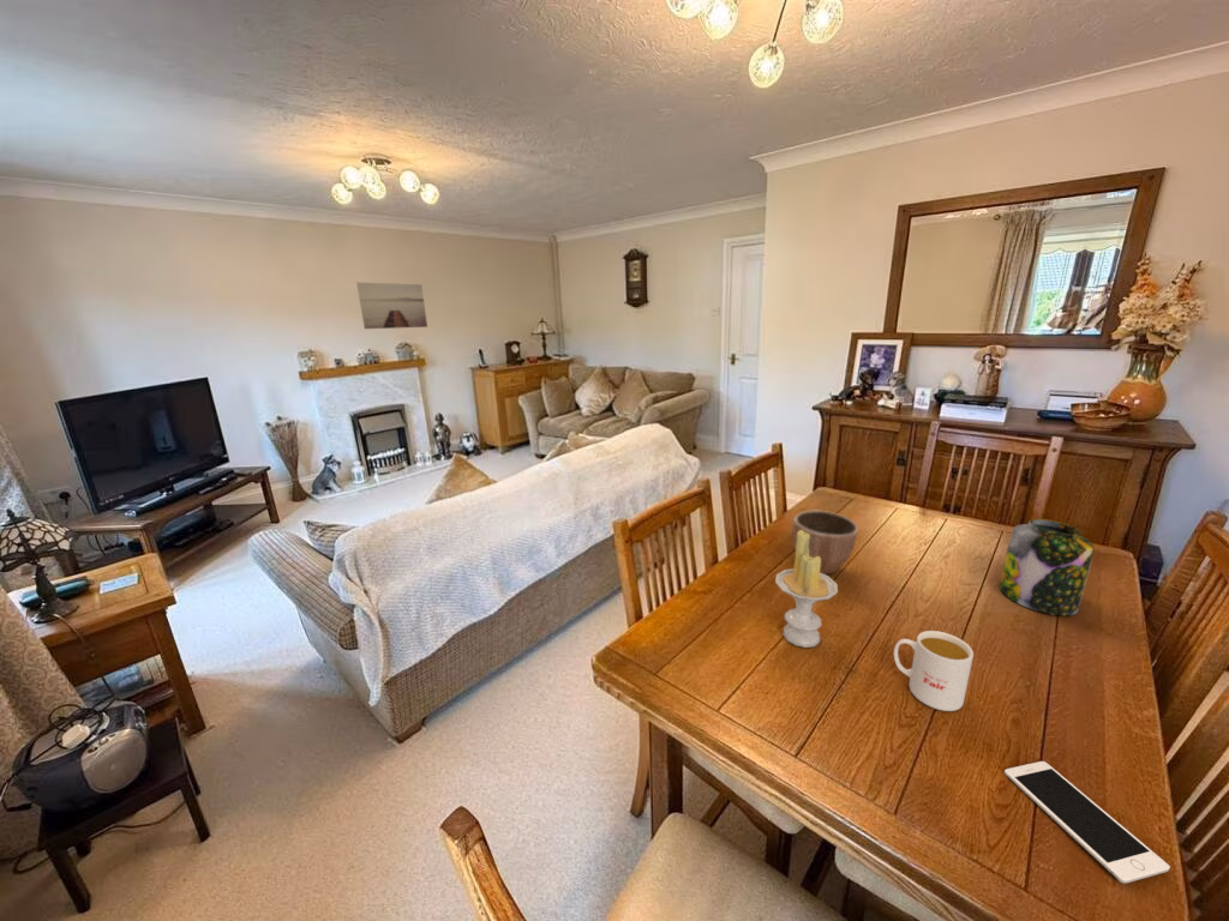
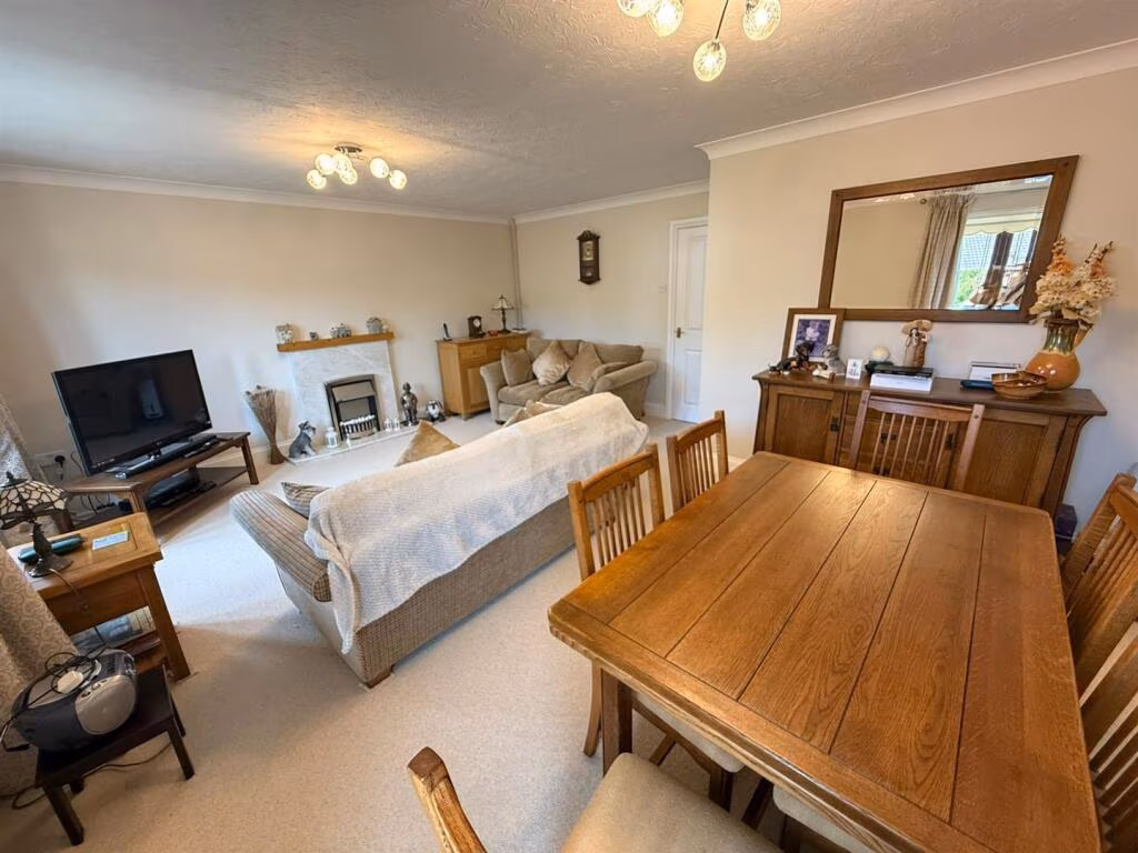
- decorative bowl [792,508,859,576]
- jar [999,518,1095,616]
- cell phone [1003,760,1171,884]
- mug [893,630,975,712]
- wall art [355,282,428,330]
- candle [774,530,839,649]
